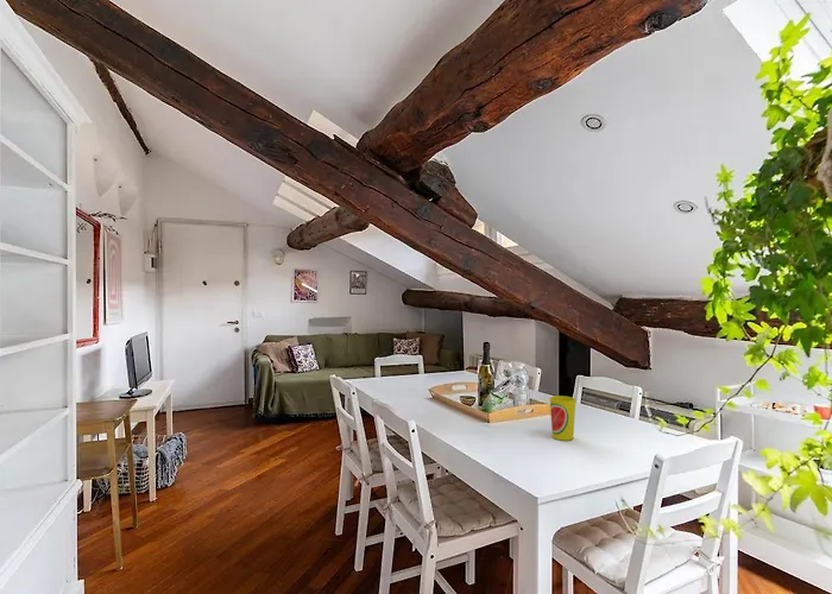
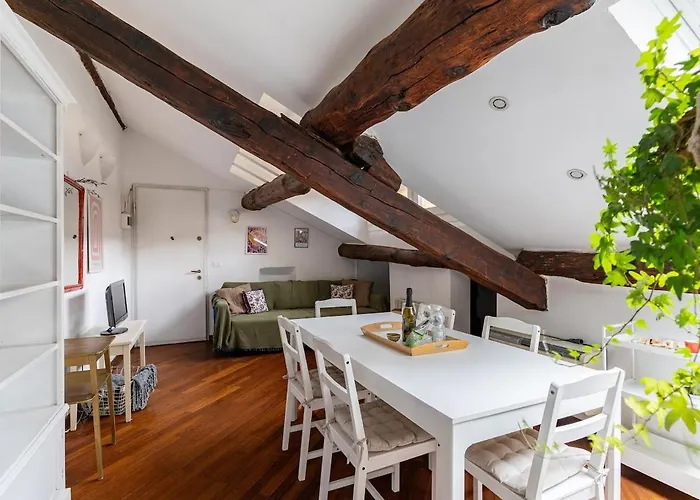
- cup [549,394,576,442]
